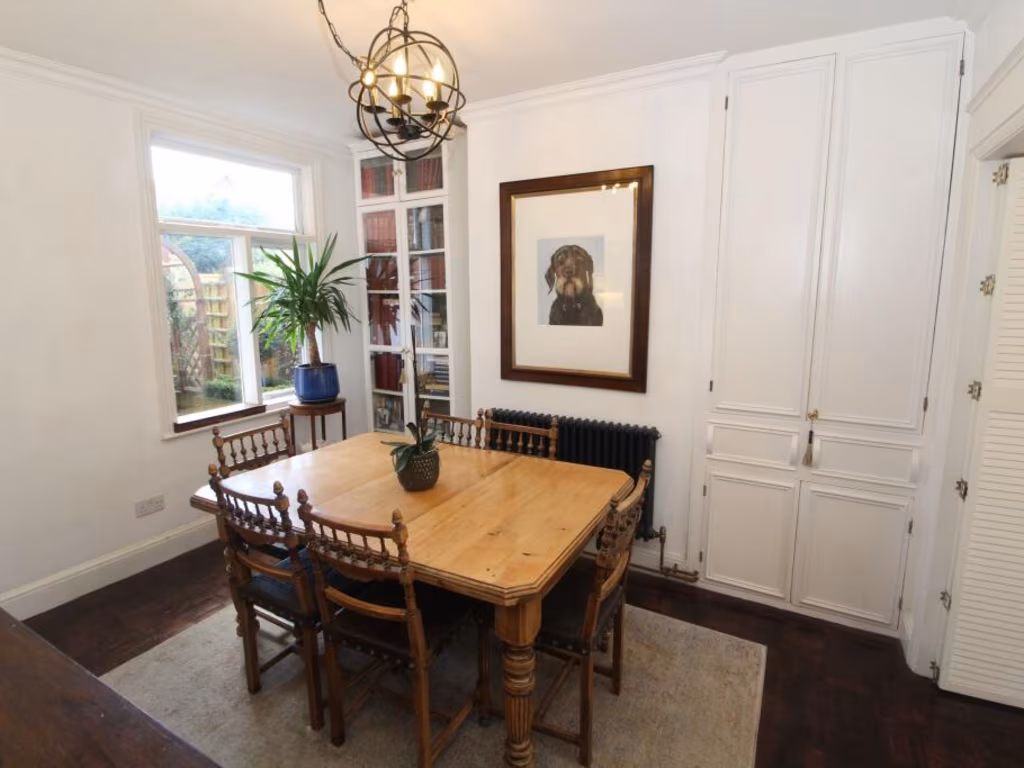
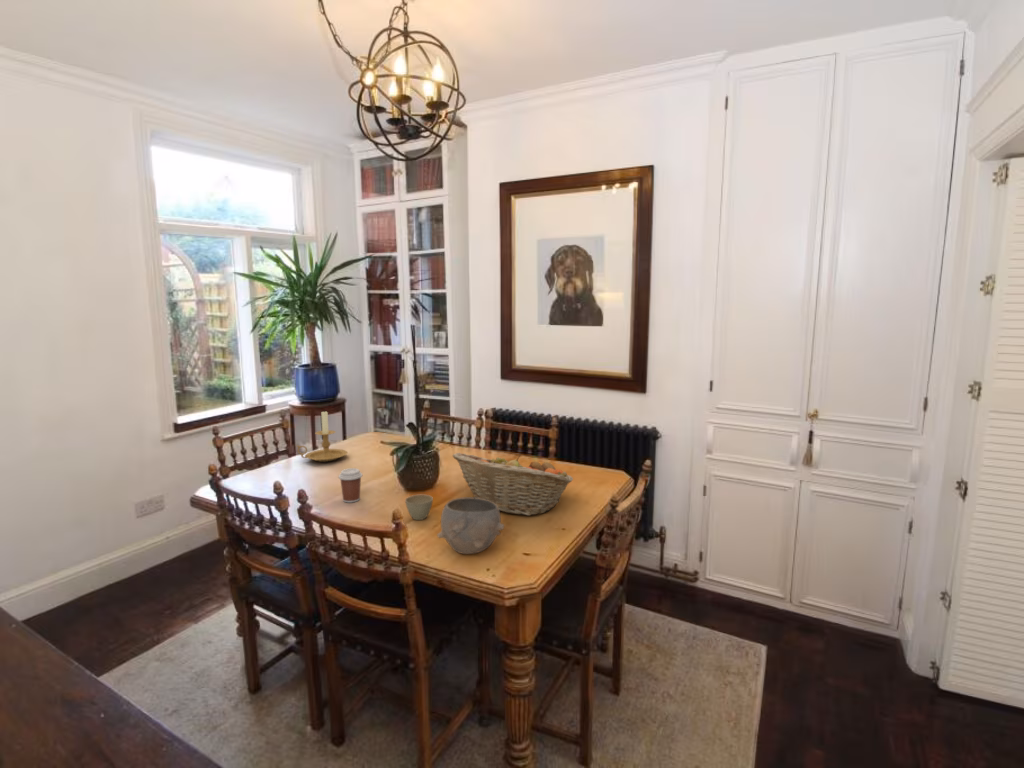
+ coffee cup [338,467,363,504]
+ bowl [436,496,505,555]
+ candle holder [295,409,348,463]
+ flower pot [404,494,434,521]
+ fruit basket [452,452,574,517]
